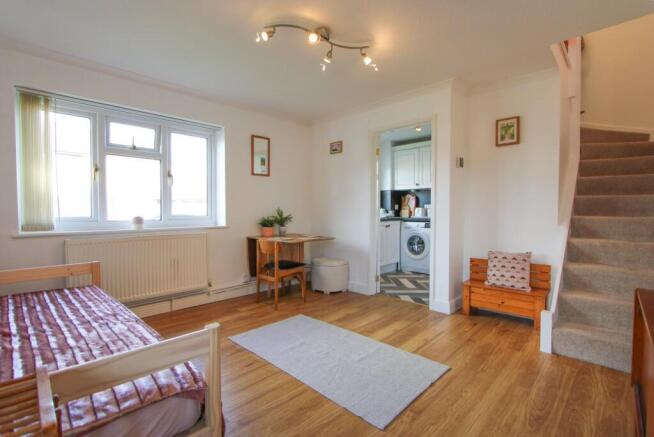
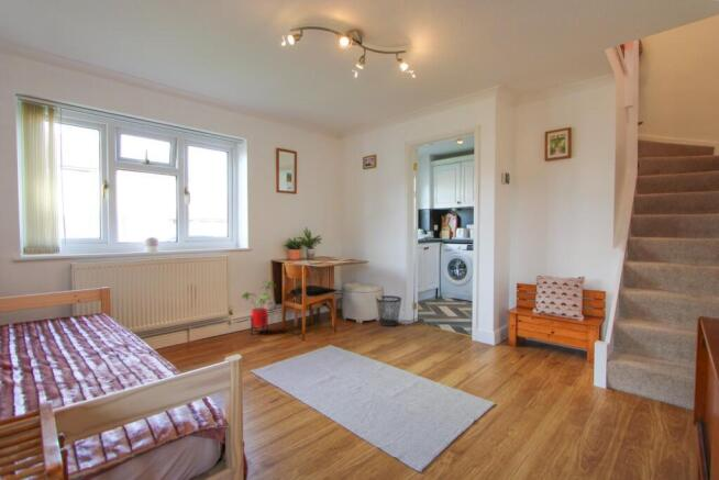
+ wastebasket [375,294,402,327]
+ house plant [241,279,277,336]
